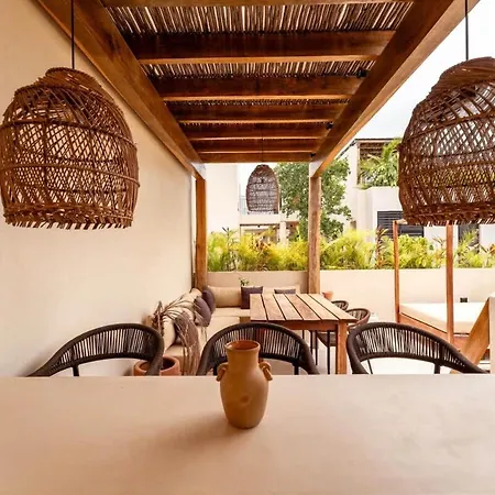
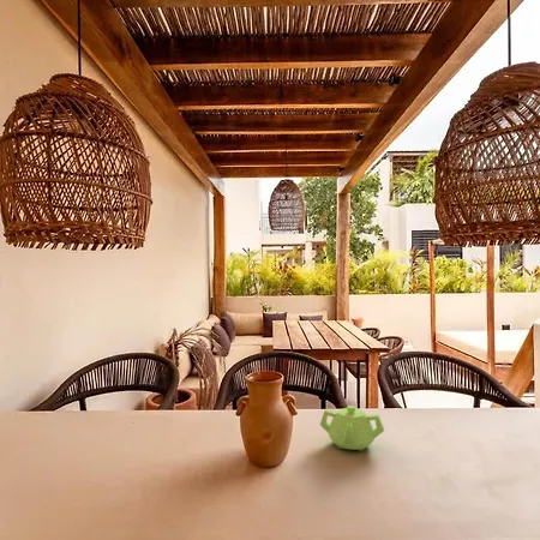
+ teapot [319,404,385,451]
